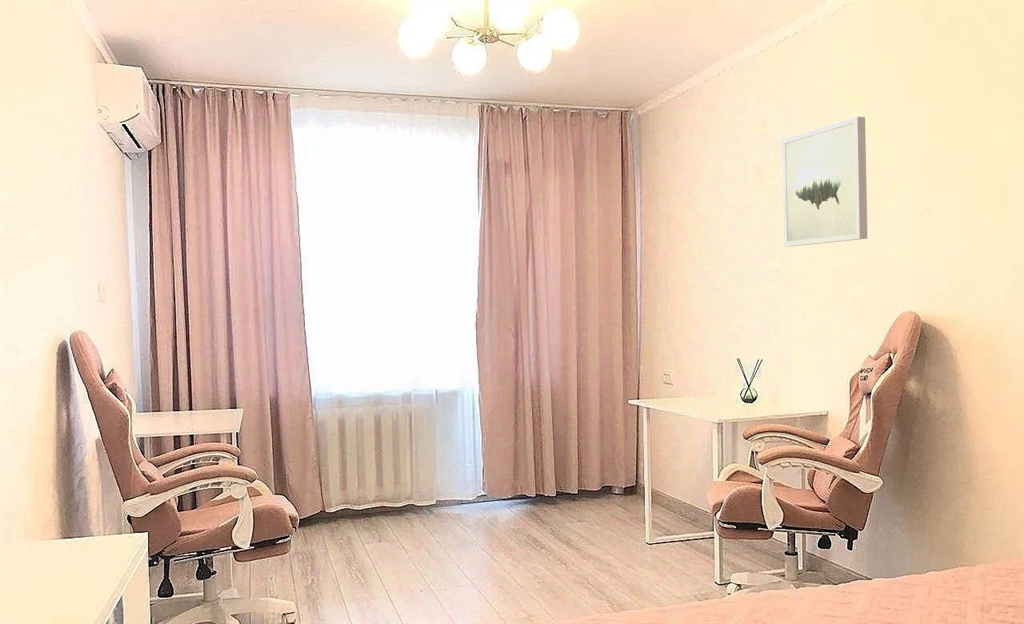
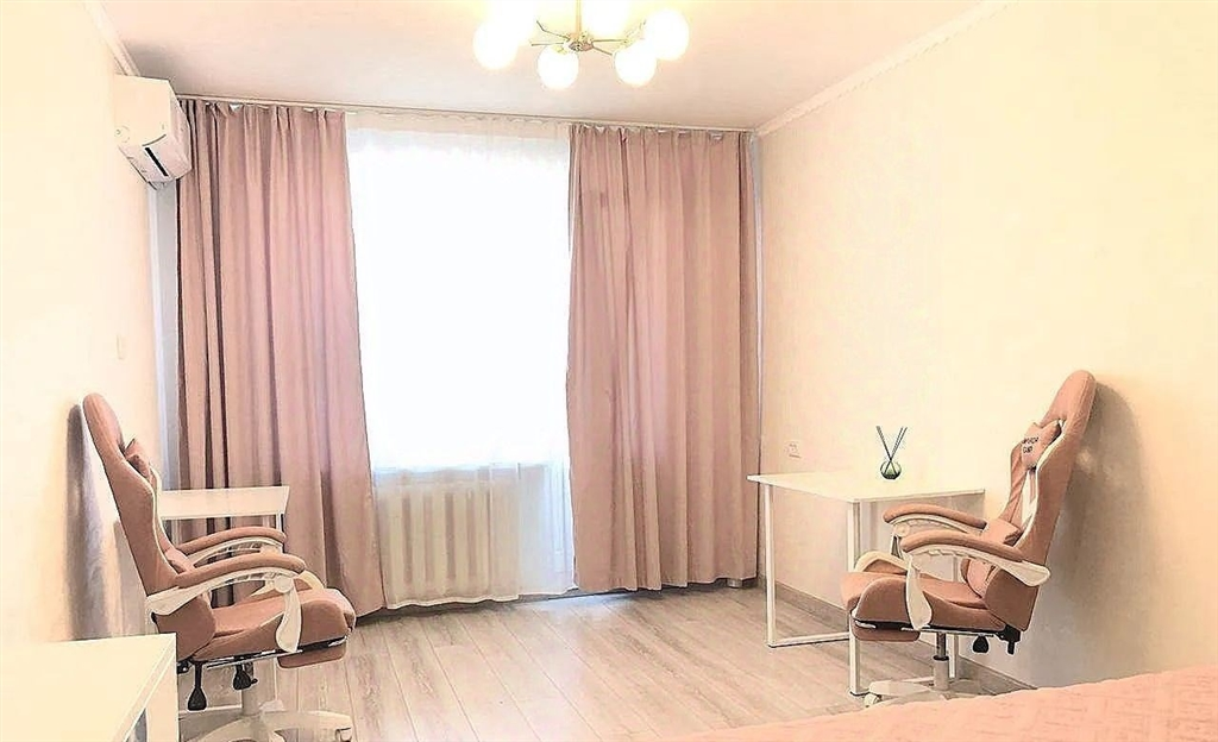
- wall art [781,116,868,248]
